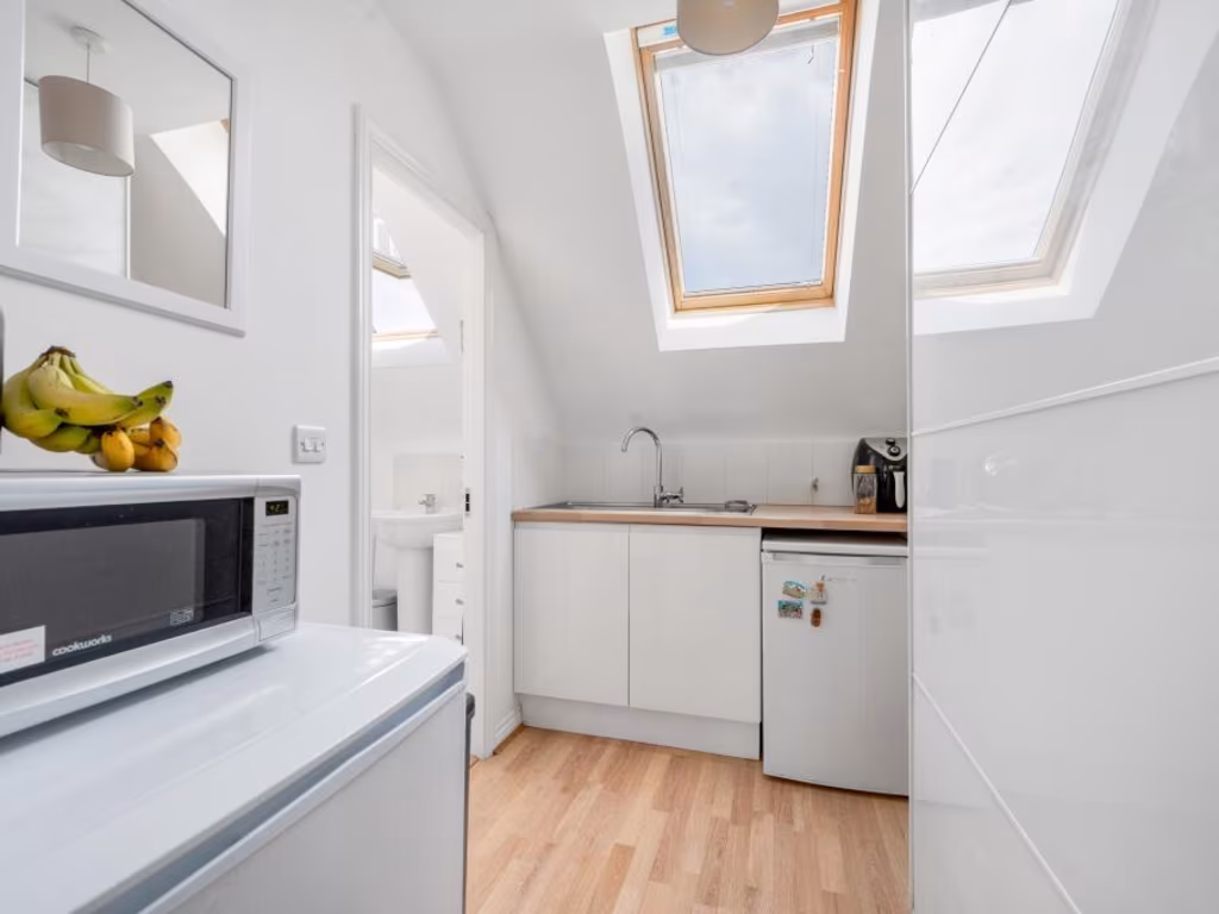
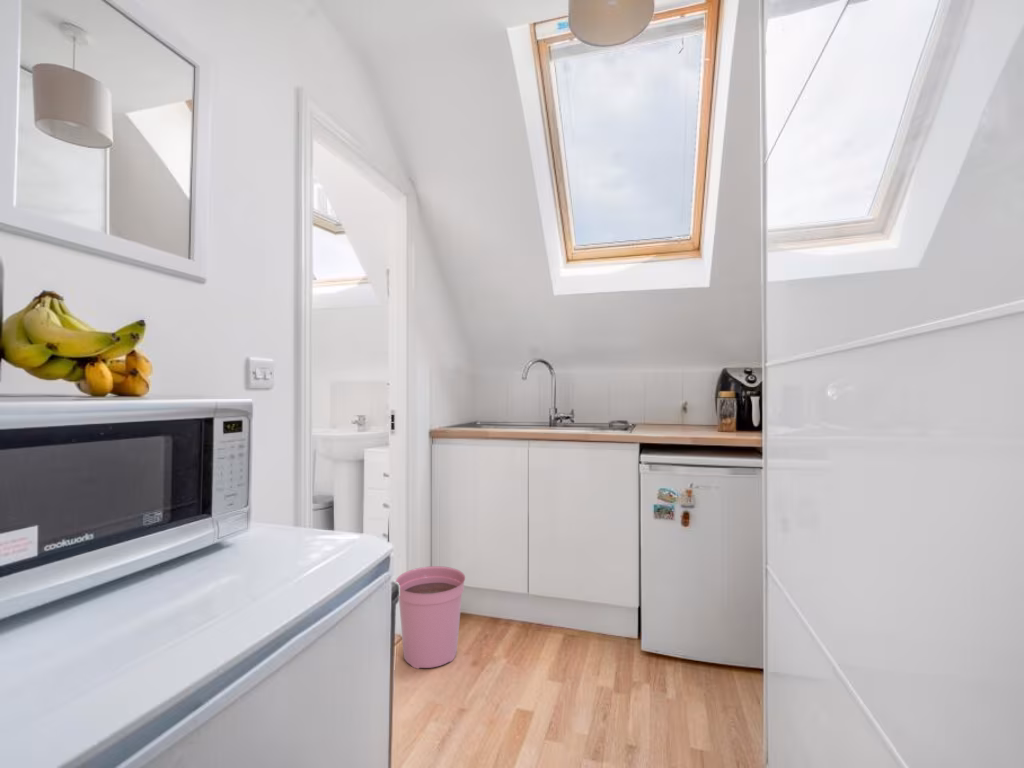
+ plant pot [395,565,466,670]
